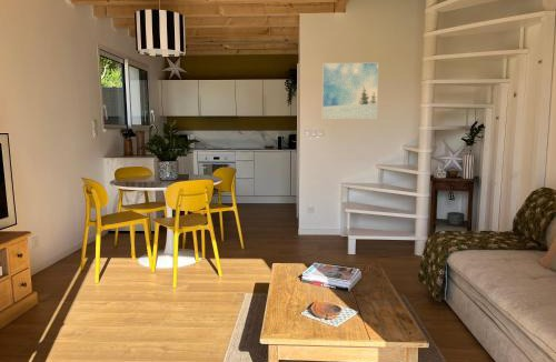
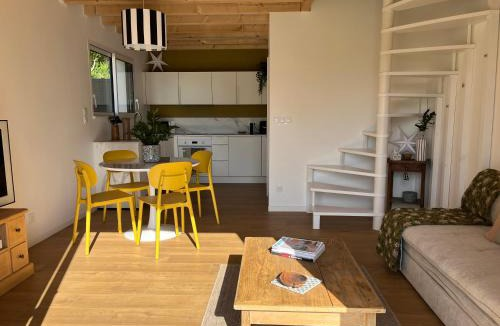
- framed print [321,62,379,120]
